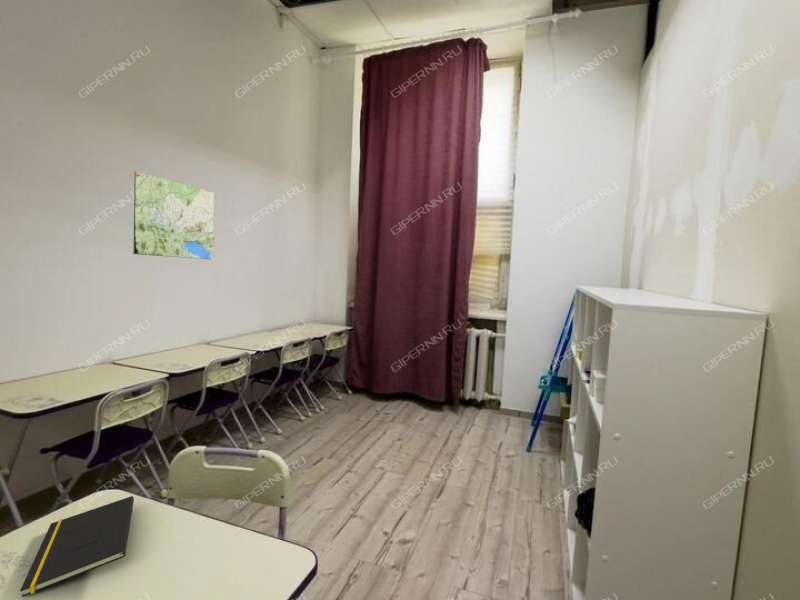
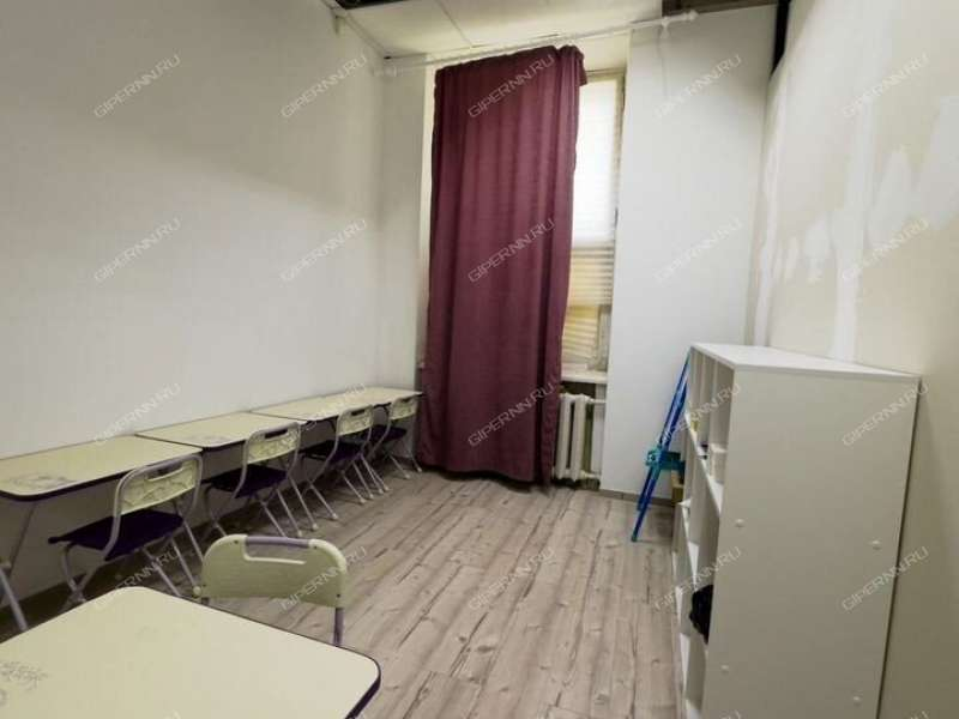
- notepad [19,495,135,598]
- road map [132,170,216,261]
